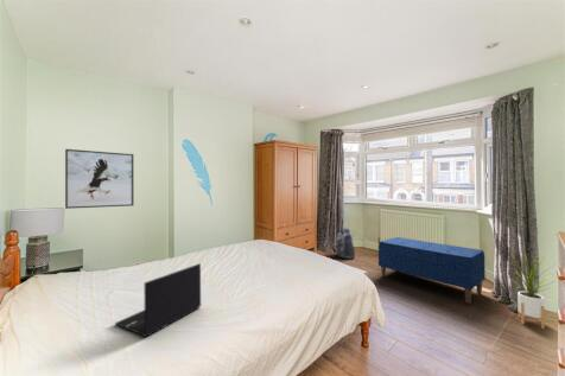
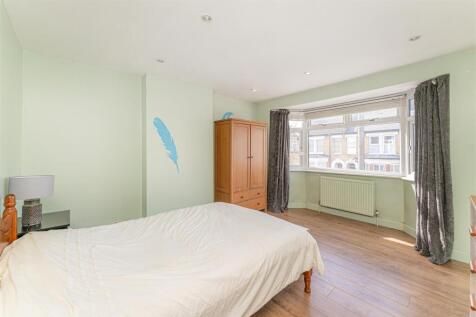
- laptop [114,262,202,338]
- backpack [335,227,356,260]
- house plant [508,249,557,330]
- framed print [64,148,135,210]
- bench [377,236,487,305]
